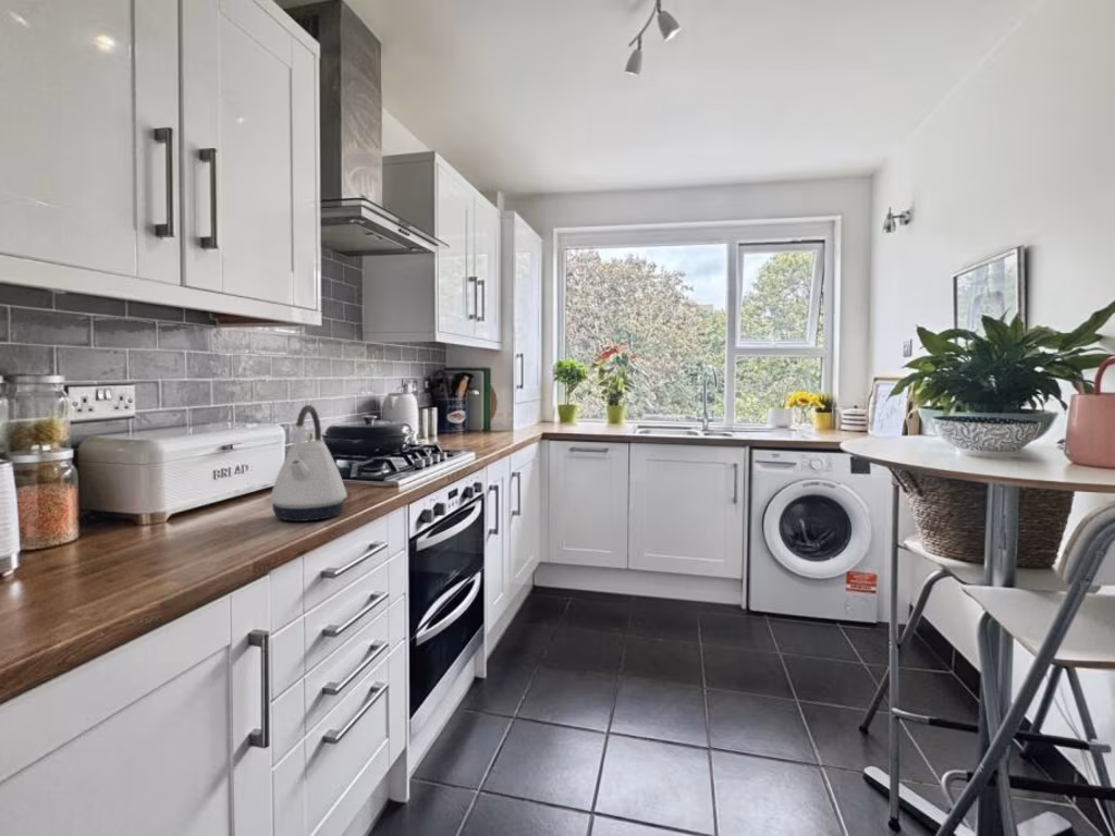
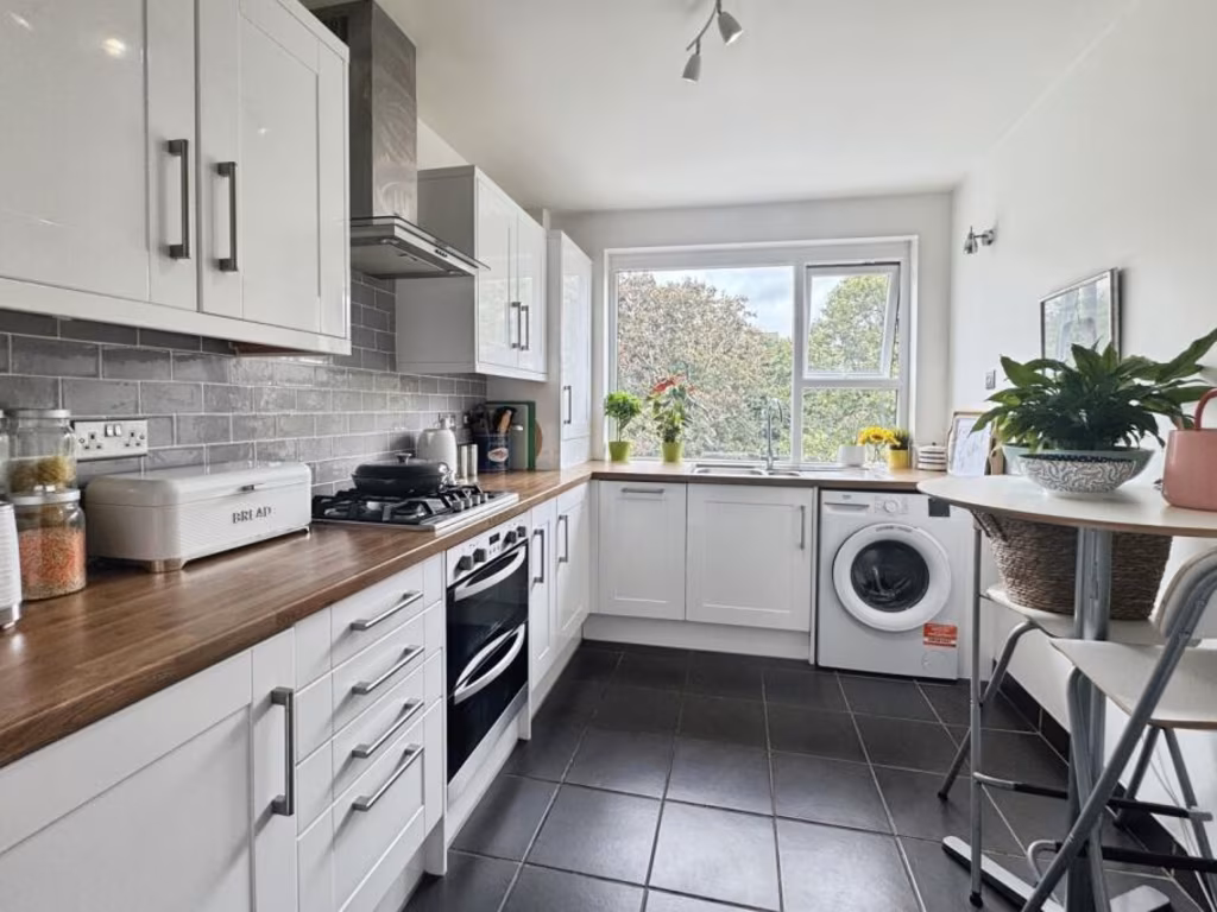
- kettle [269,404,348,522]
